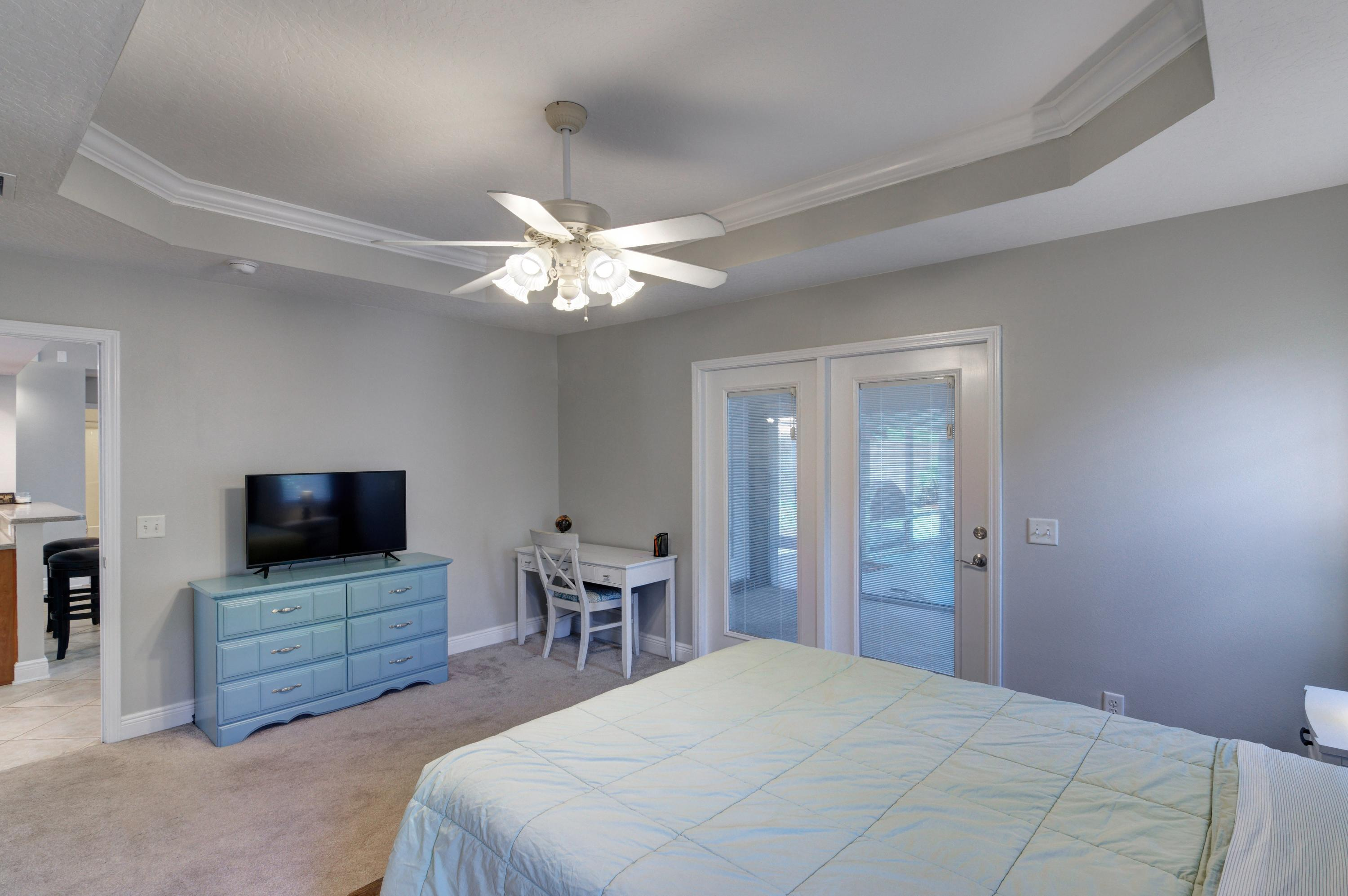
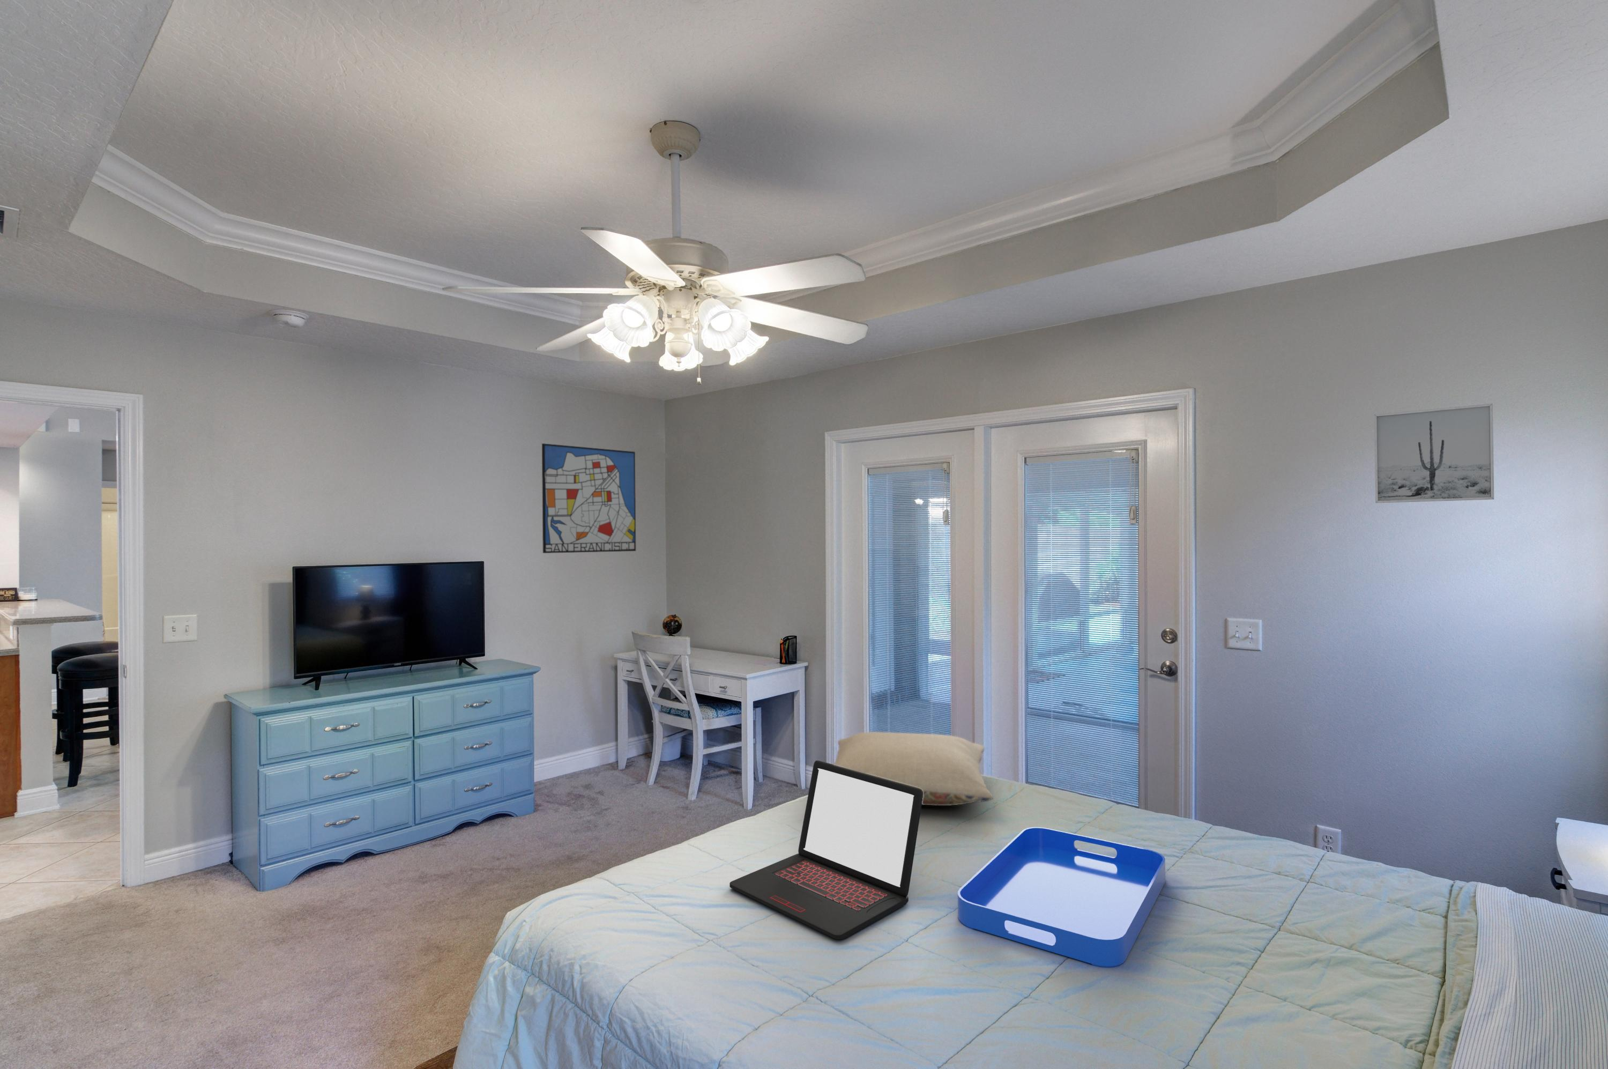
+ serving tray [958,827,1165,968]
+ pillow [833,731,994,807]
+ laptop [729,760,923,940]
+ wall art [542,443,636,554]
+ wall art [1374,403,1495,503]
